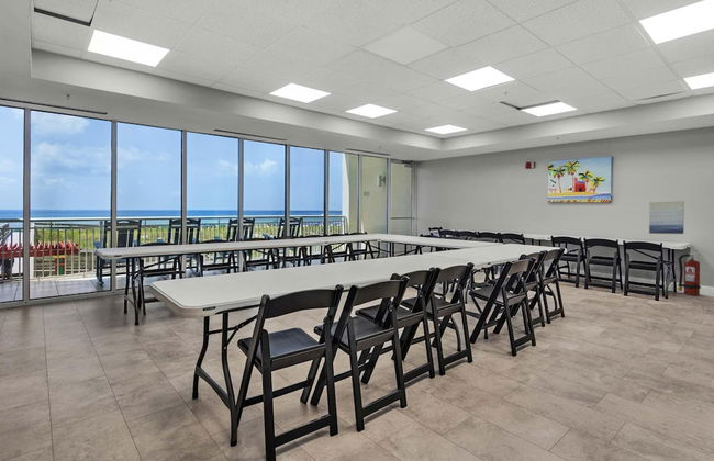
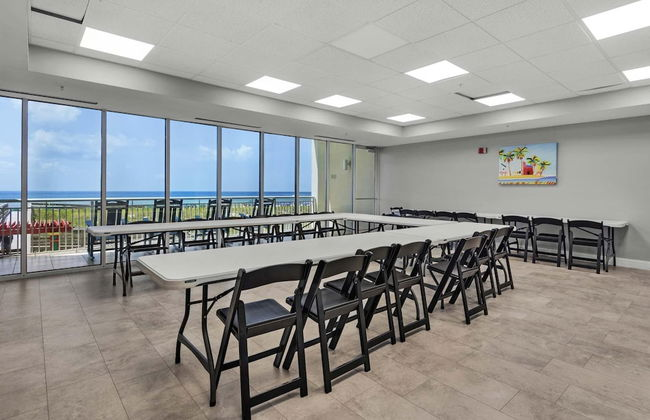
- wall art [648,200,685,235]
- fire extinguisher [677,251,702,296]
